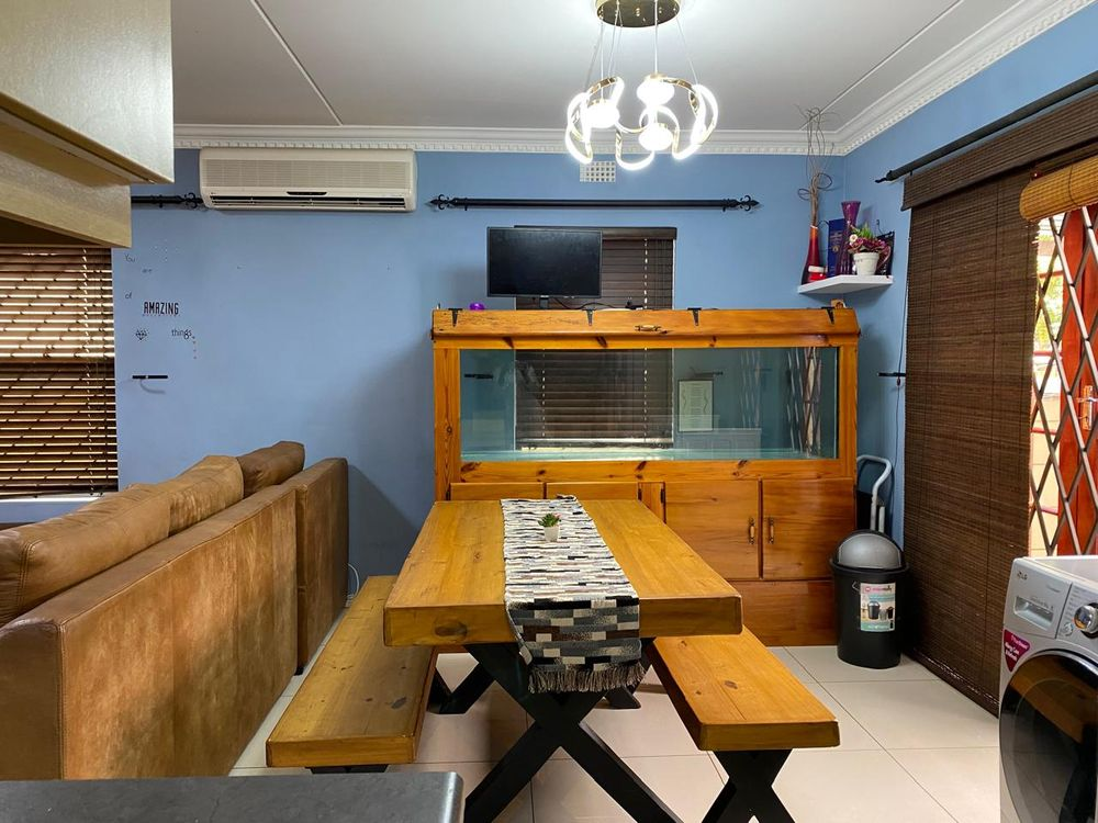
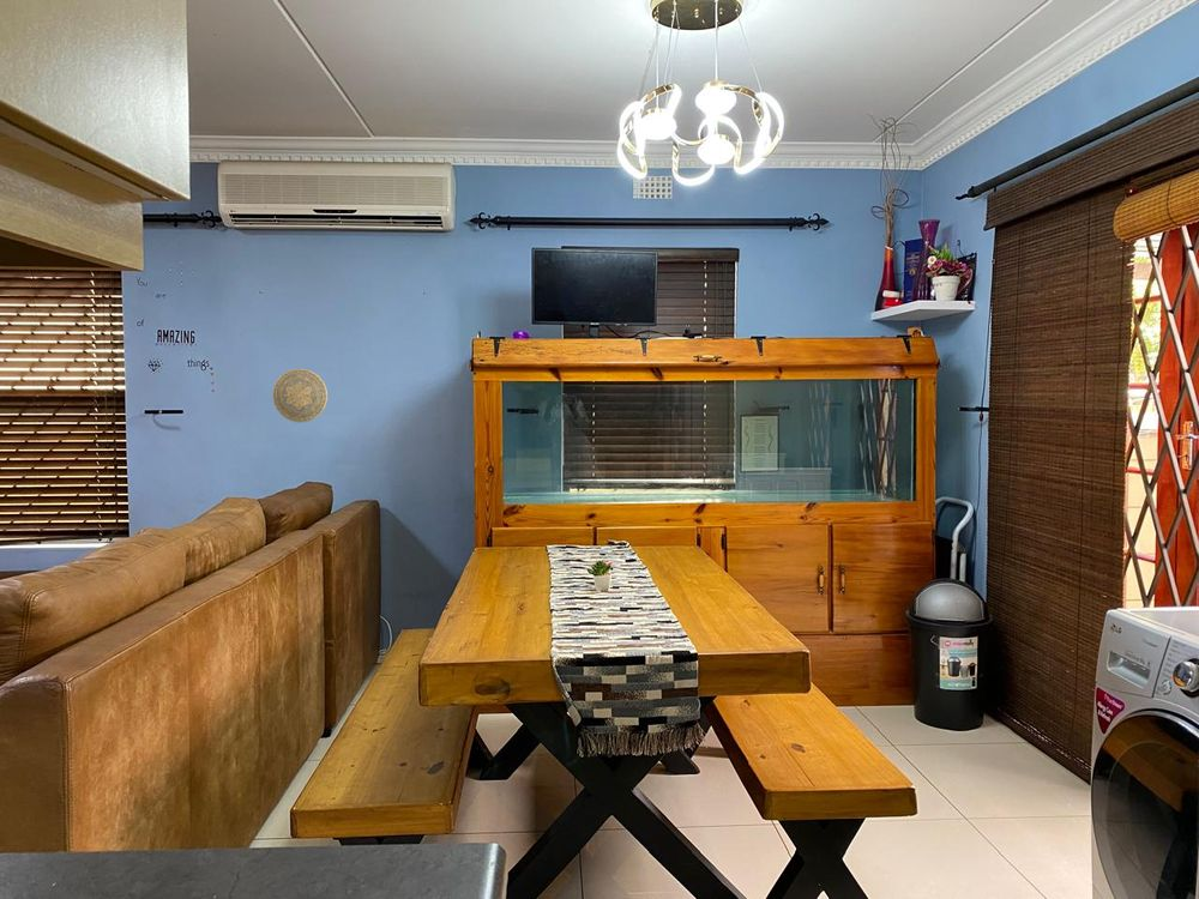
+ decorative plate [272,368,329,423]
